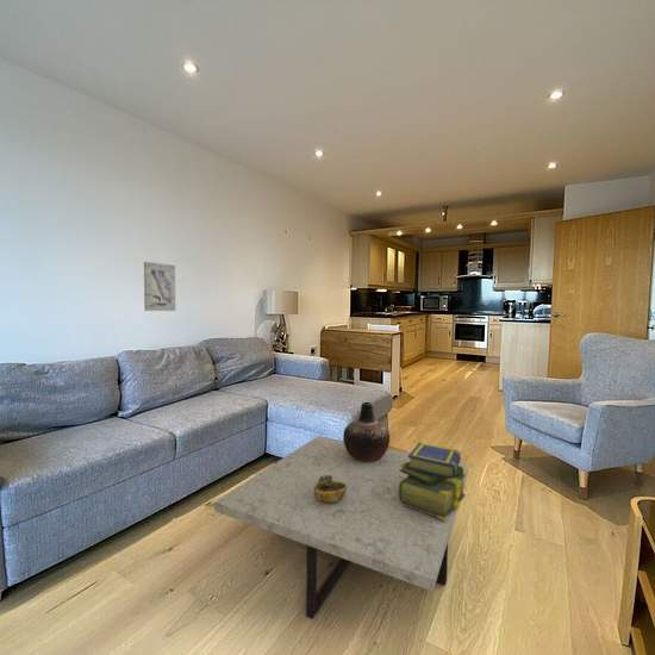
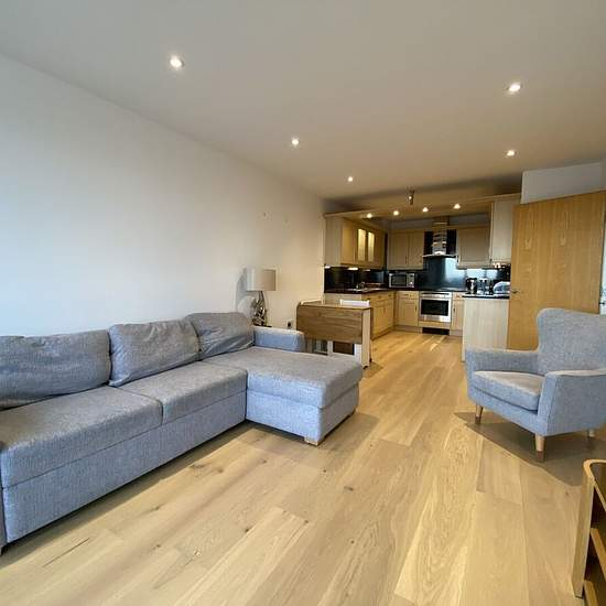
- stack of books [398,442,468,520]
- coffee table [213,435,469,620]
- vase [342,401,391,462]
- decorative bowl [314,475,348,504]
- wall art [143,261,176,312]
